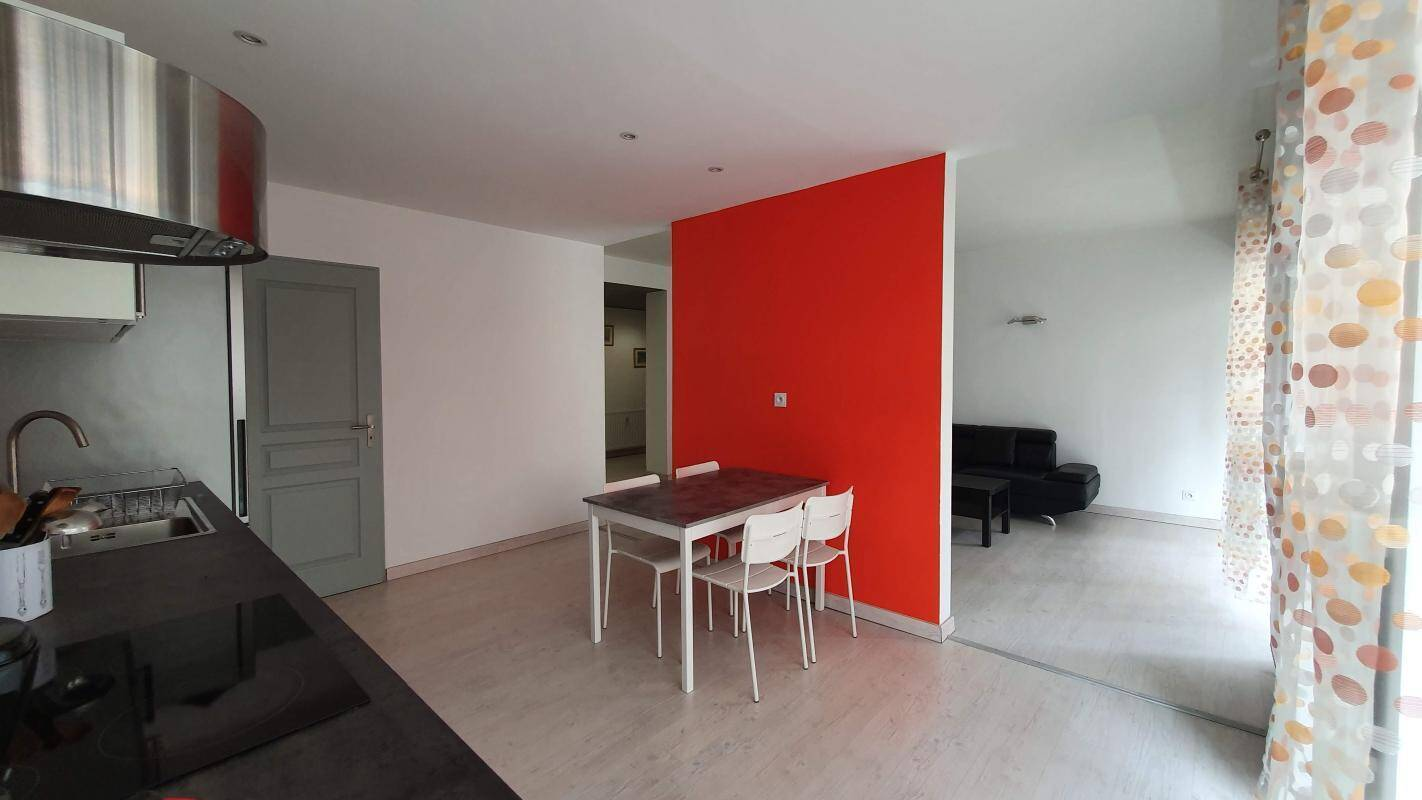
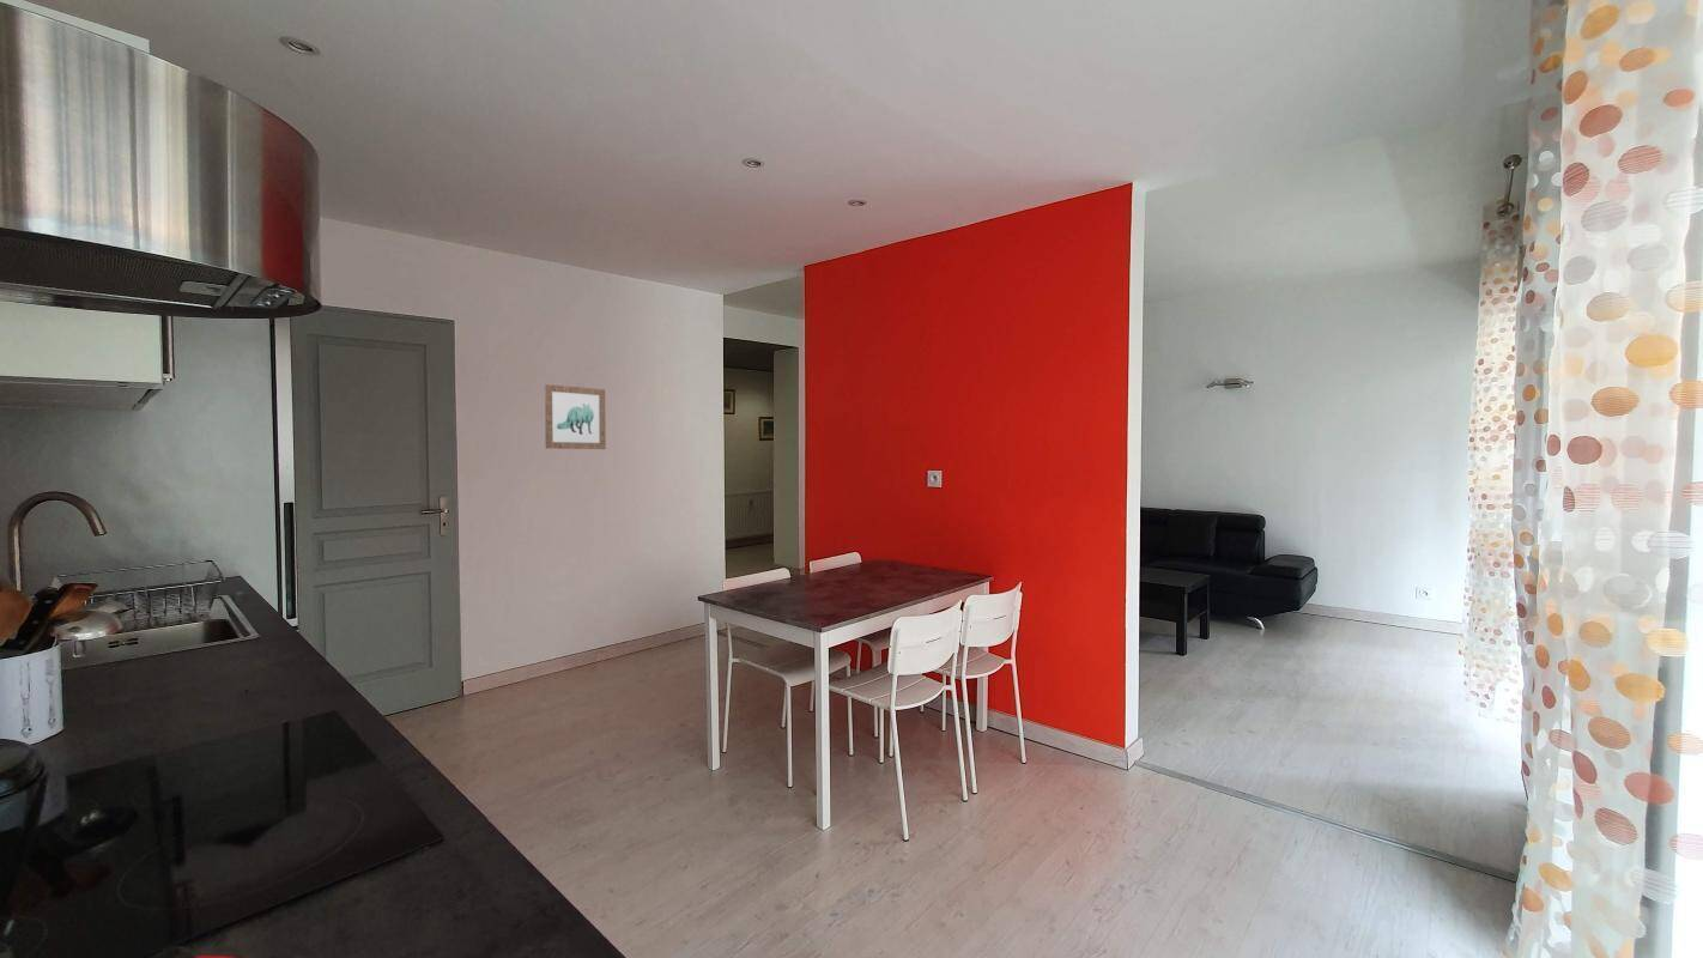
+ wall art [544,383,607,450]
